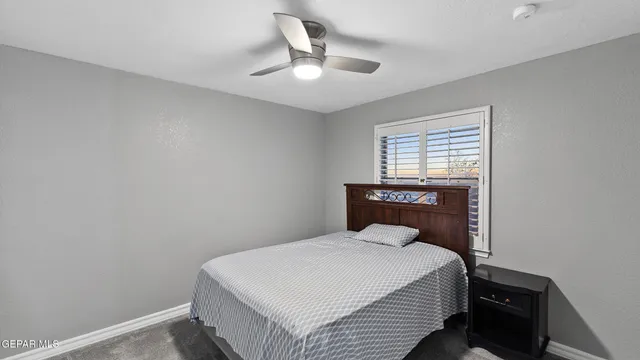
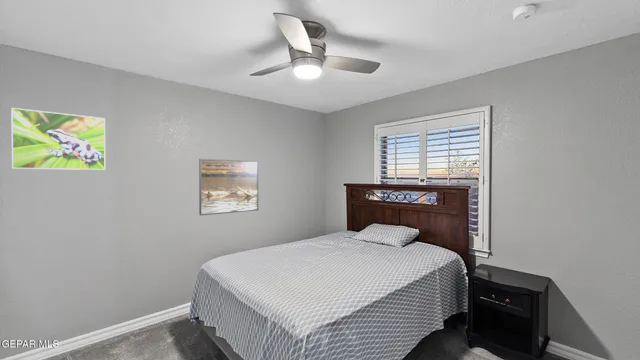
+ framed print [198,158,260,216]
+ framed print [10,107,106,171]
